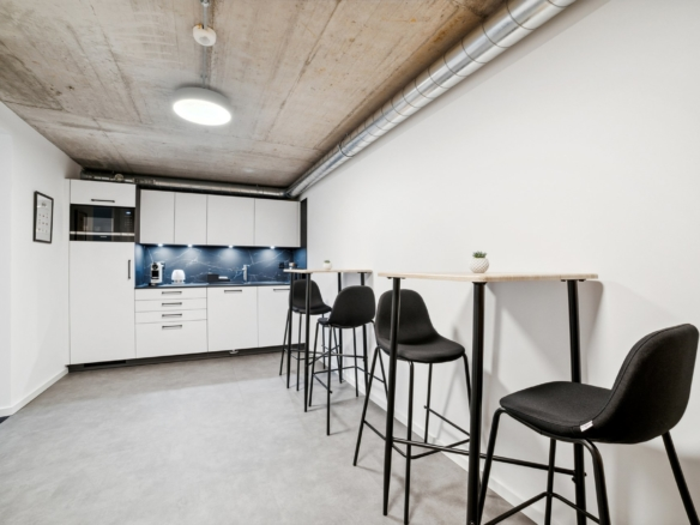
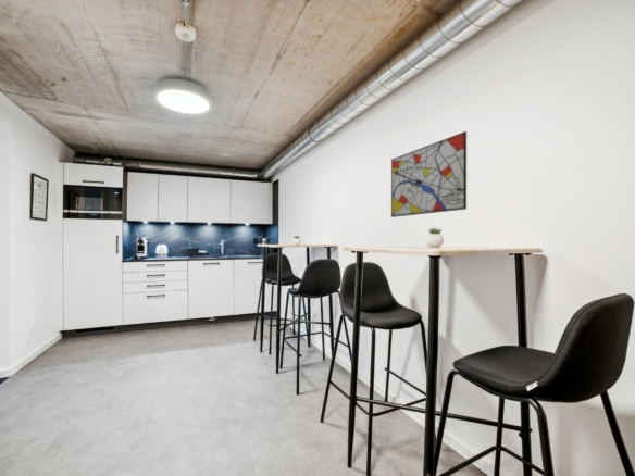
+ wall art [390,130,468,218]
